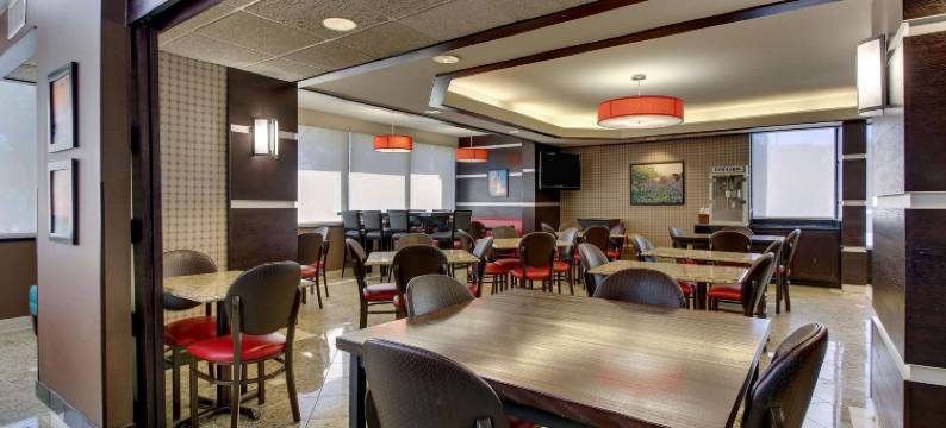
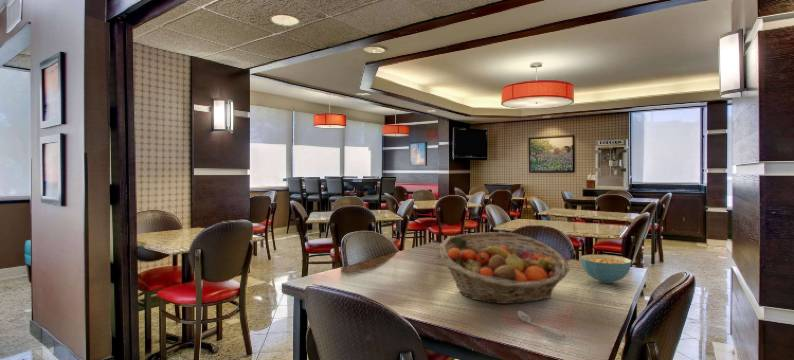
+ cereal bowl [579,254,633,284]
+ spoon [517,310,567,339]
+ fruit basket [439,231,570,305]
